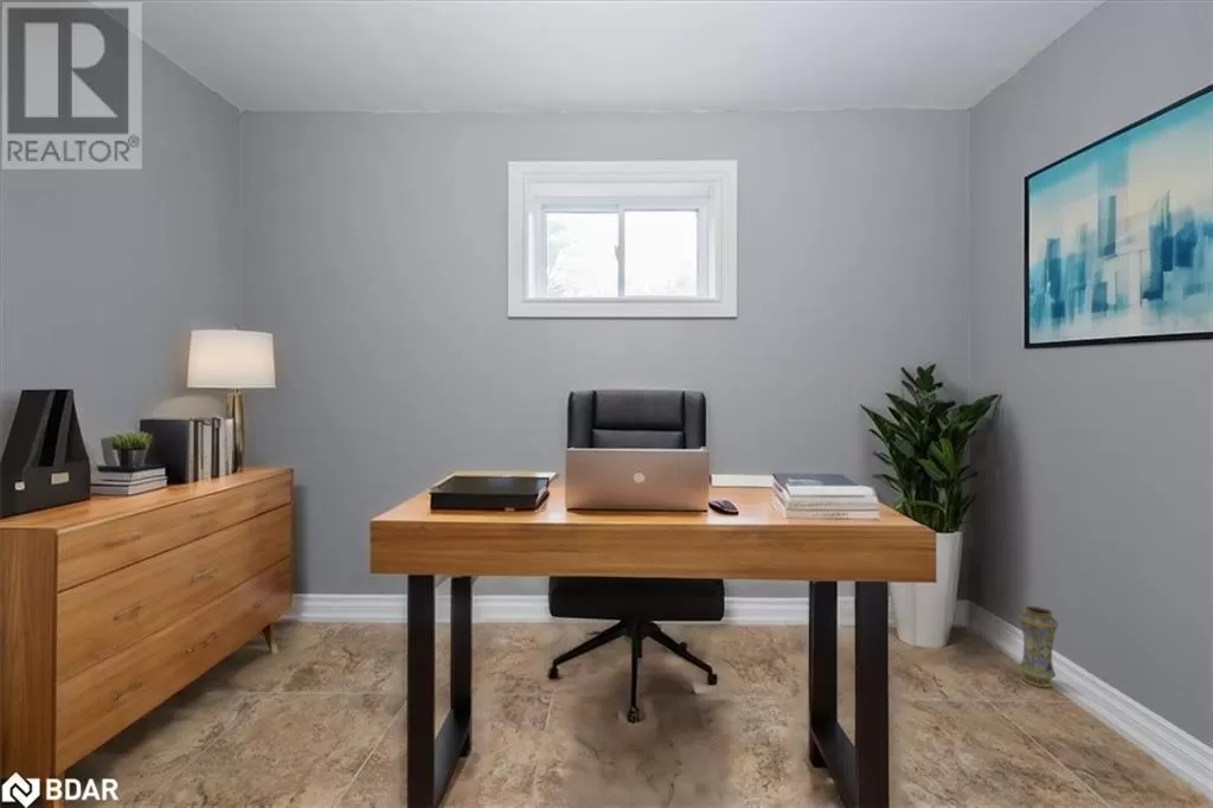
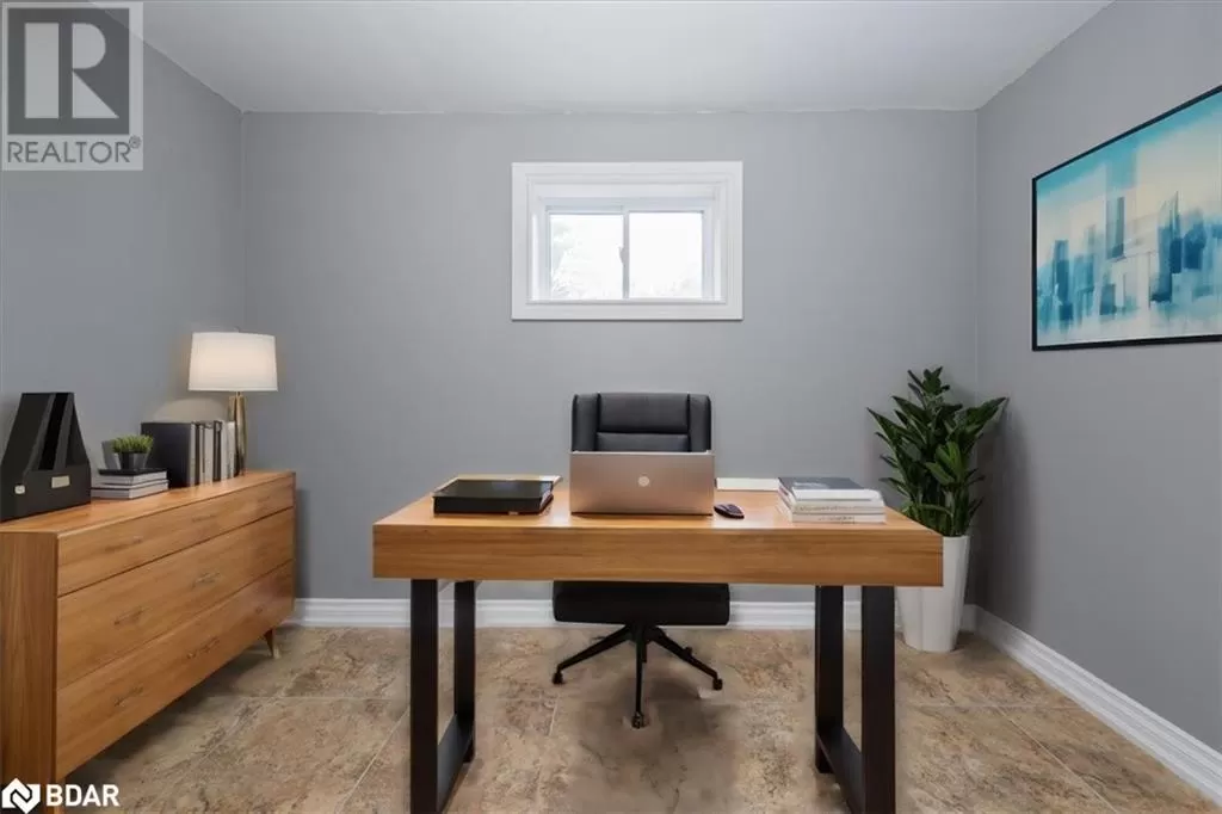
- vase [1018,605,1059,688]
